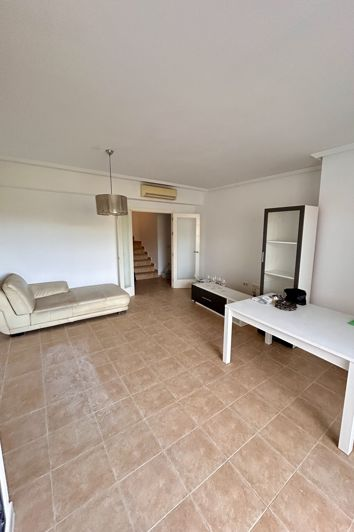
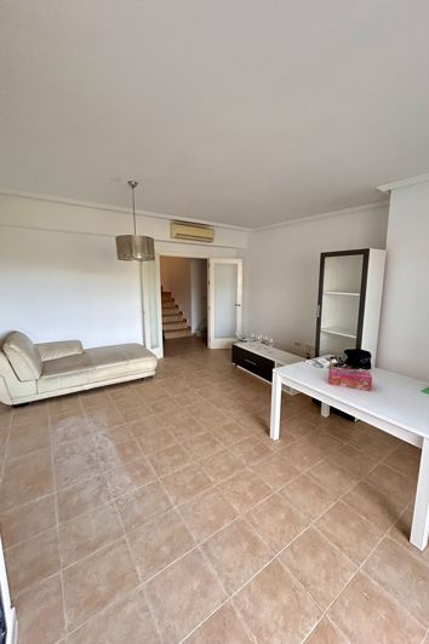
+ tissue box [327,366,373,391]
